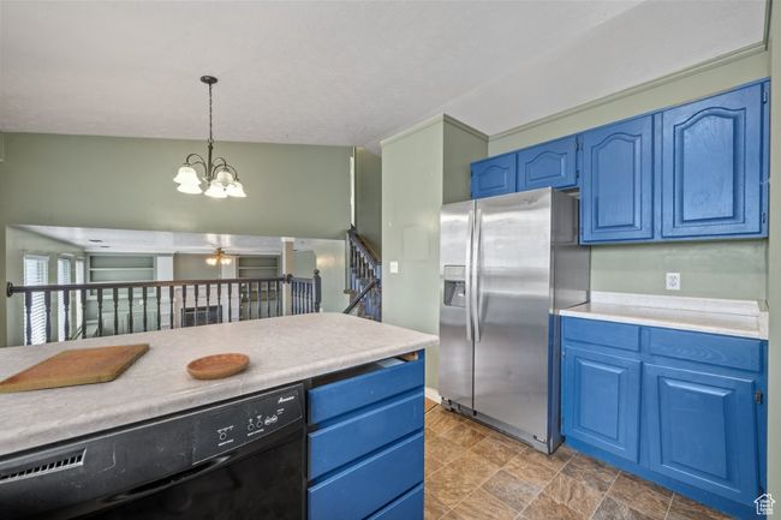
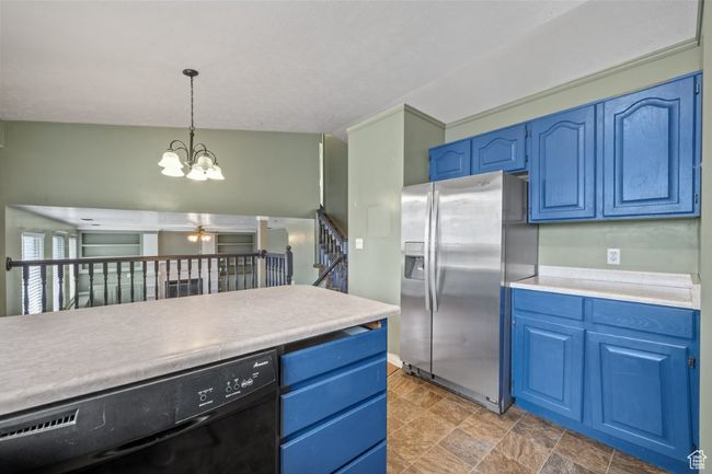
- cutting board [0,342,150,395]
- saucer [185,352,251,381]
